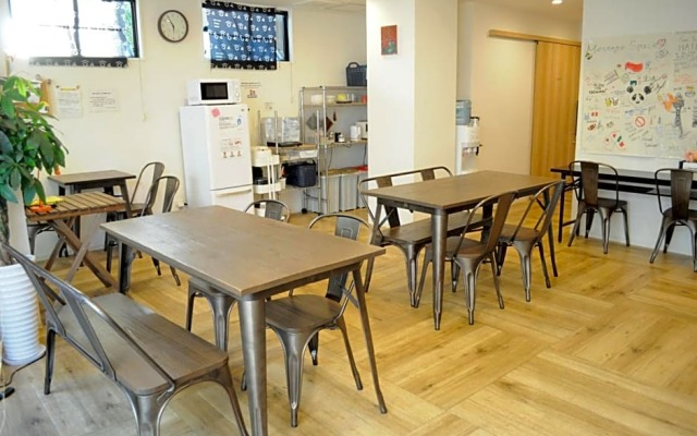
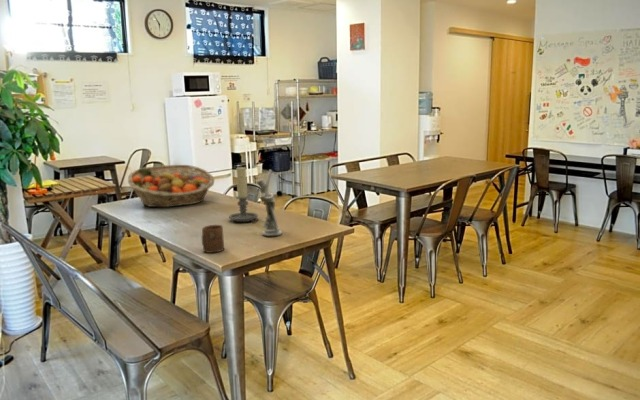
+ cup [201,224,225,254]
+ fruit basket [127,164,215,208]
+ candle holder [228,166,259,223]
+ utensil holder [256,169,283,238]
